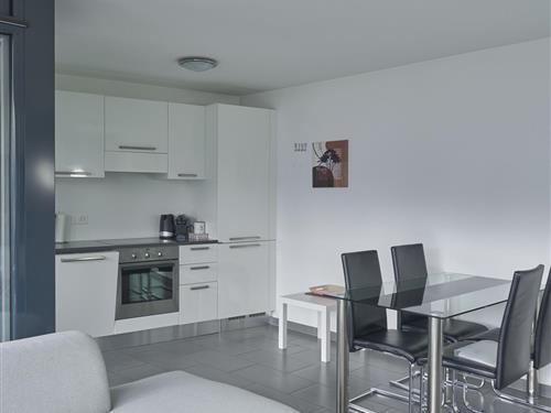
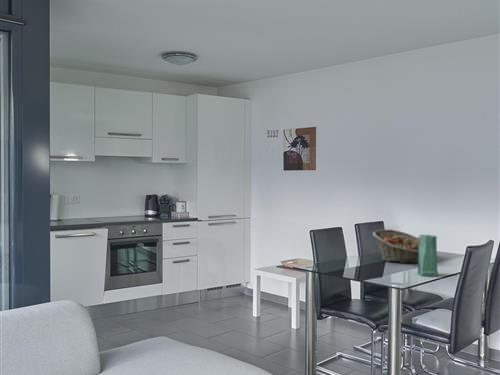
+ fruit basket [372,229,419,264]
+ vase [417,234,439,277]
